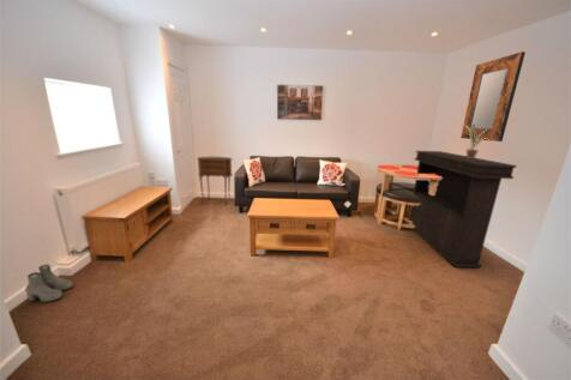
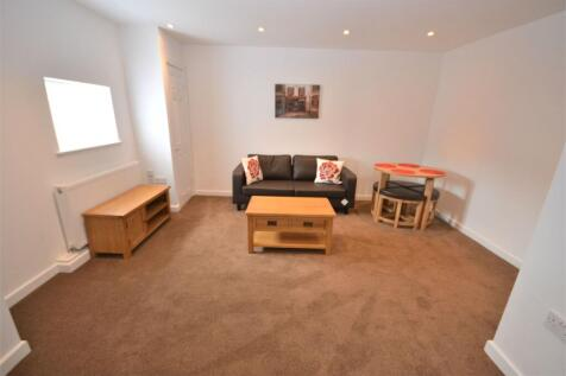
- home mirror [459,50,527,143]
- side table [196,156,234,206]
- potted plant [462,123,491,158]
- boots [24,264,73,303]
- console table [408,150,518,269]
